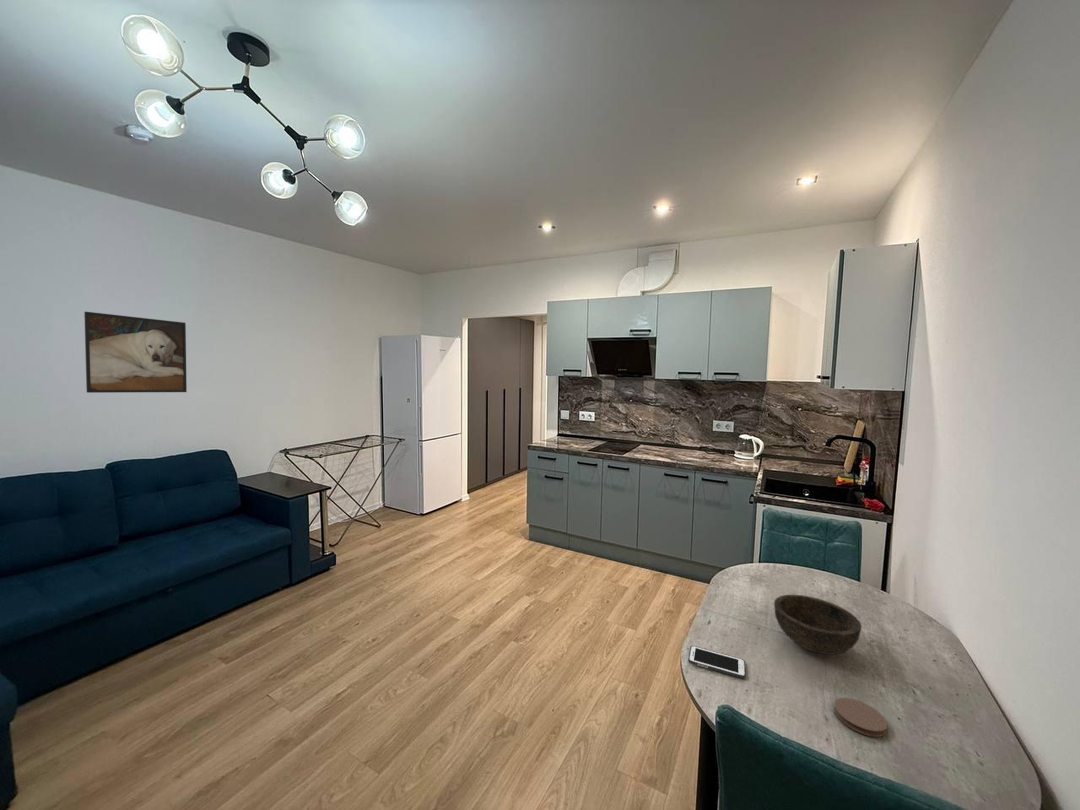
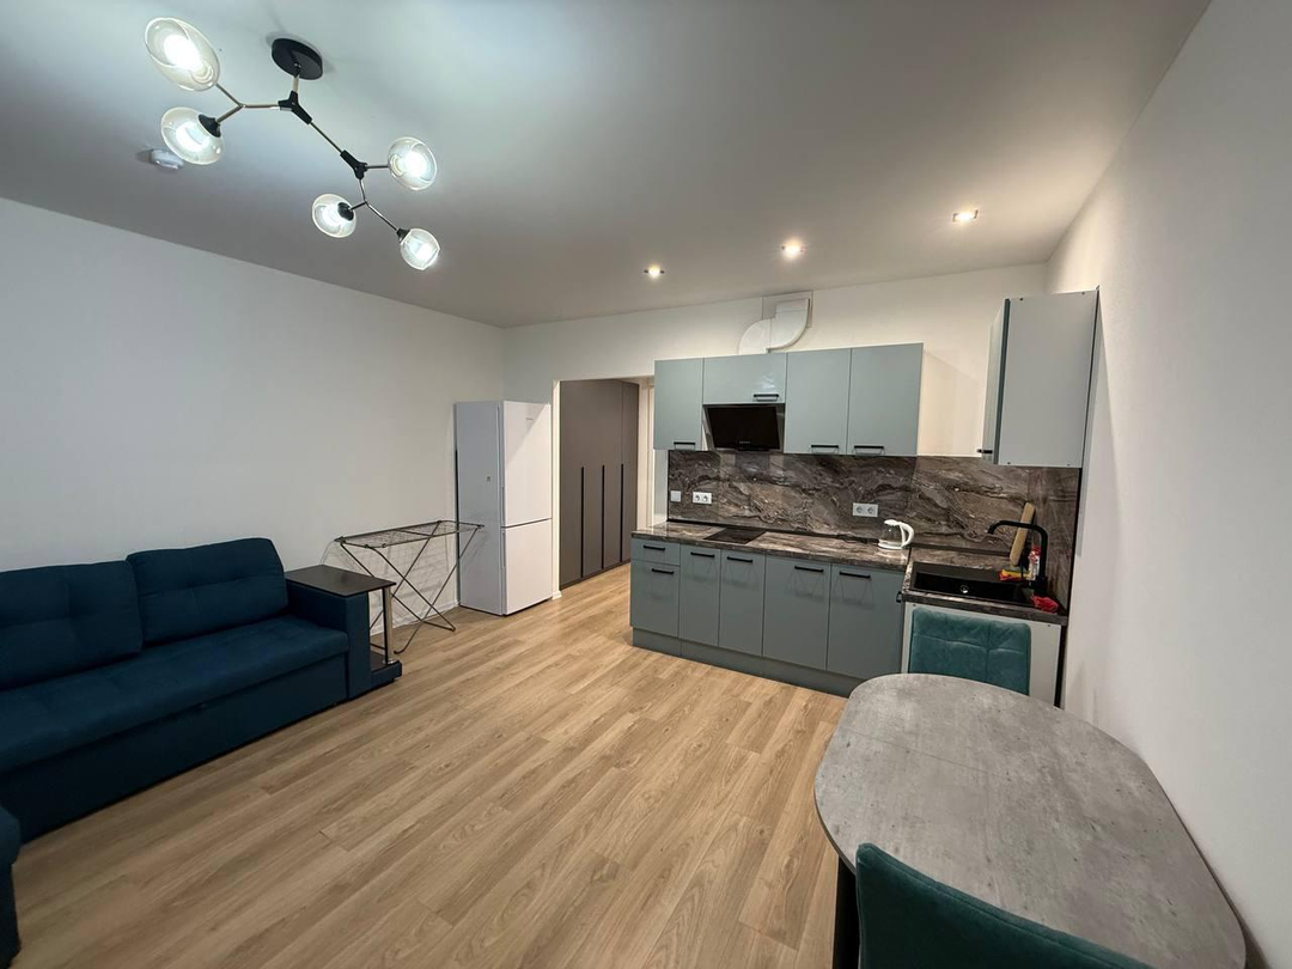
- cell phone [687,645,747,679]
- bowl [773,594,862,655]
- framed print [83,311,188,394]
- coaster [833,697,888,738]
